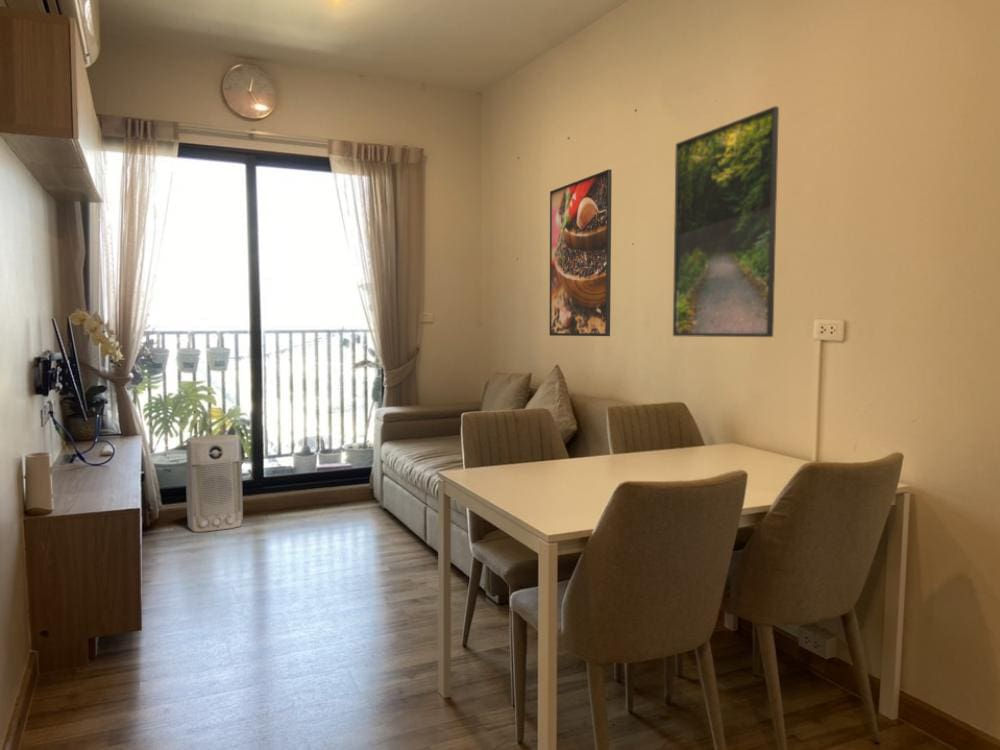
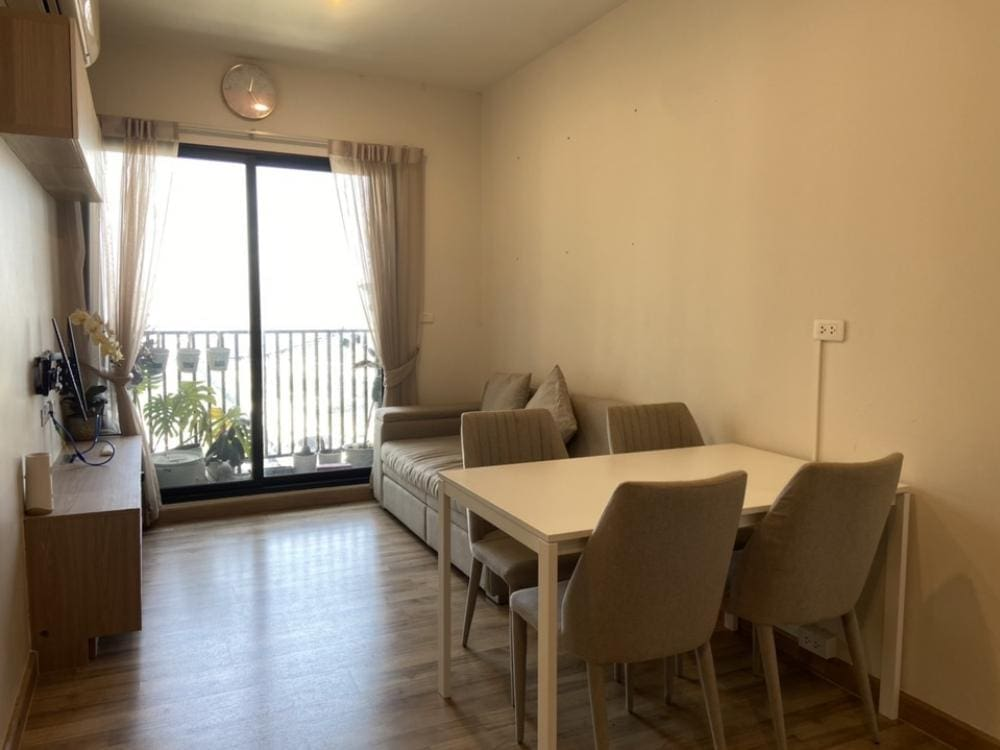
- air purifier [185,434,244,533]
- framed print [672,105,780,338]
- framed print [548,168,613,337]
